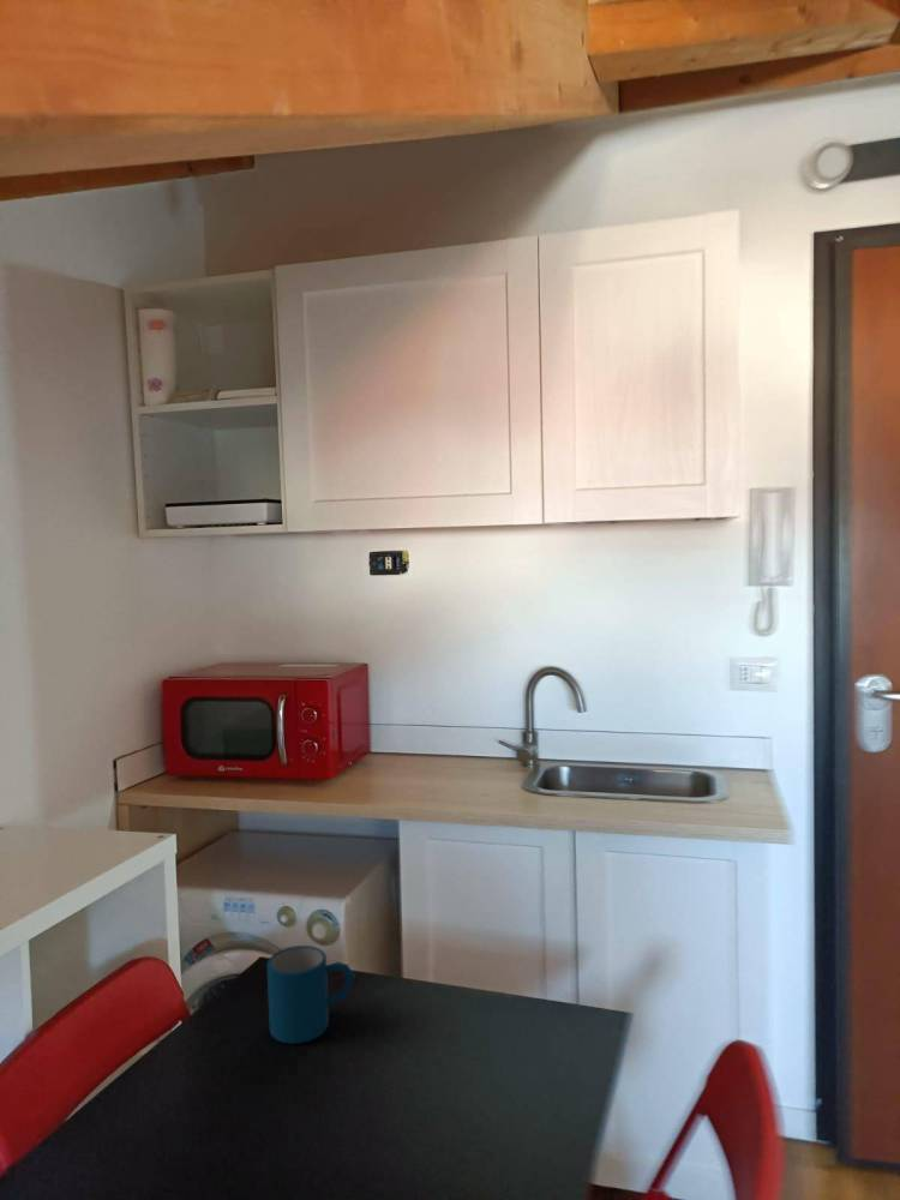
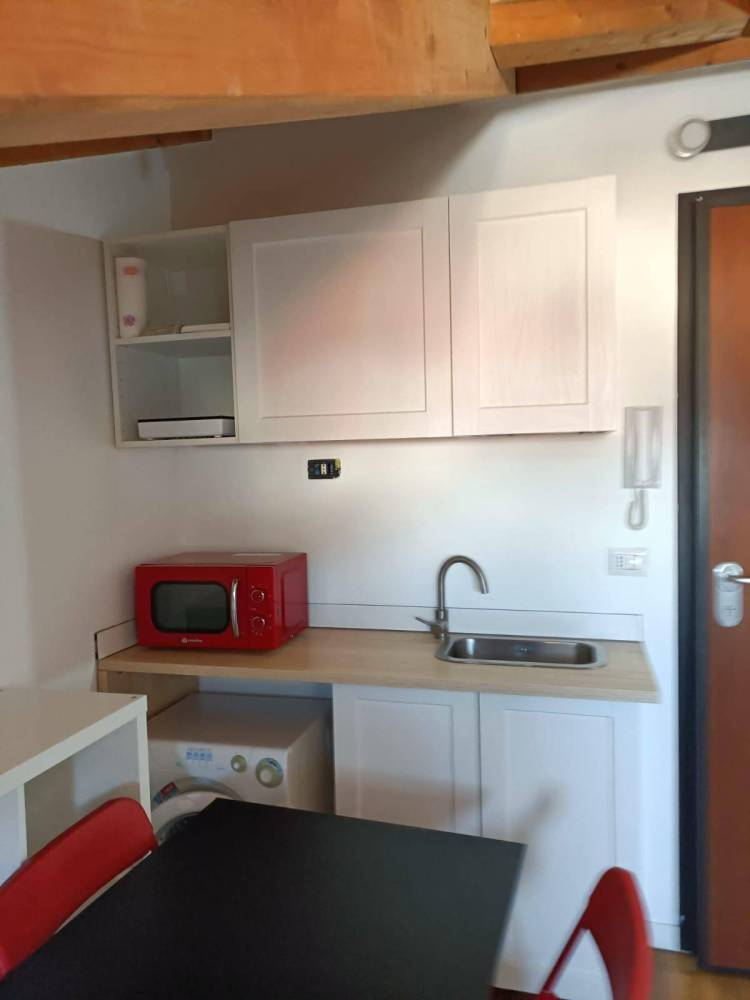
- mug [266,944,356,1045]
